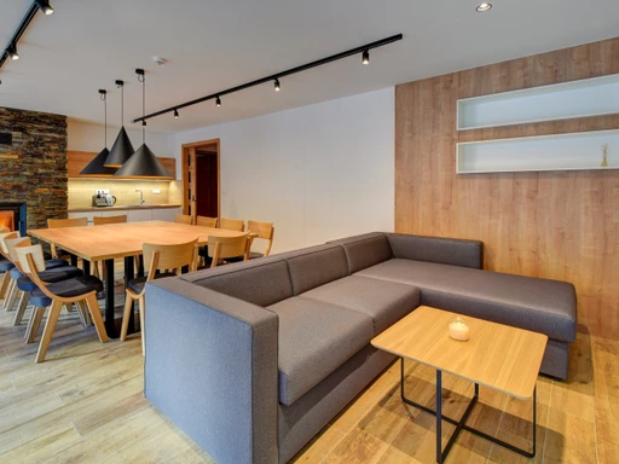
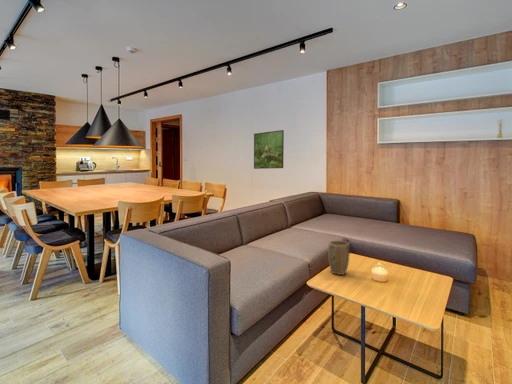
+ plant pot [327,240,350,276]
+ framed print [253,129,285,170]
